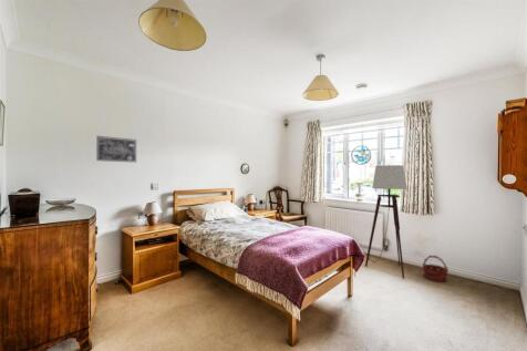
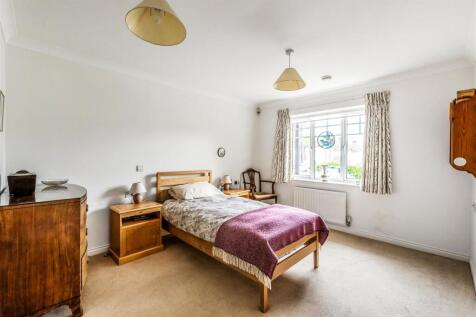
- wall art [95,135,137,163]
- basket [422,255,450,282]
- floor lamp [364,164,409,279]
